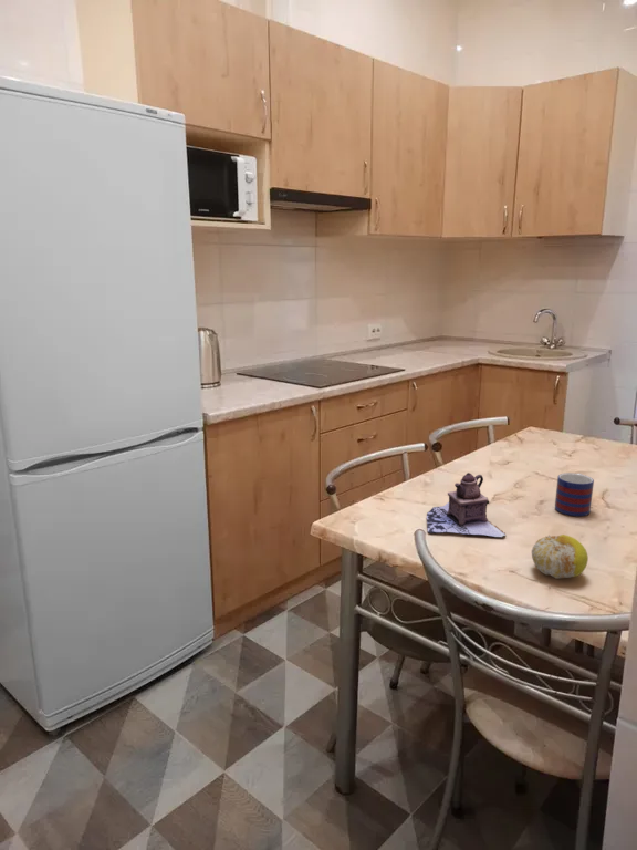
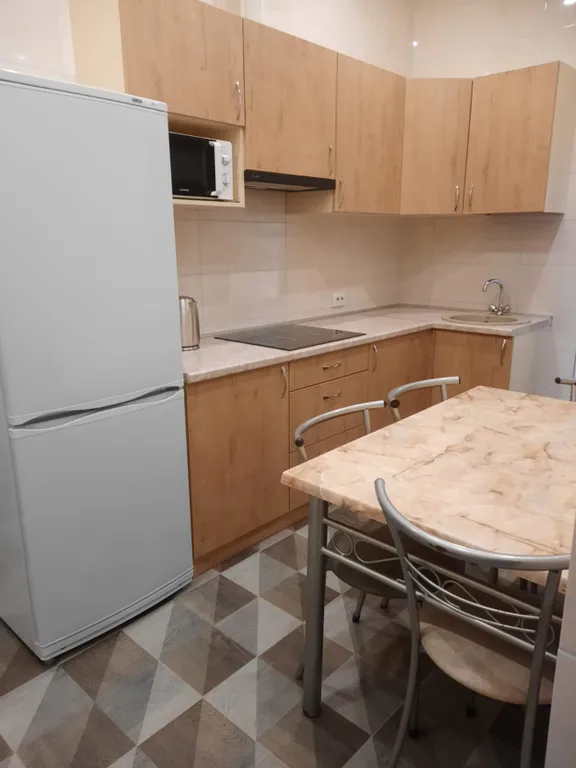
- fruit [531,533,589,580]
- mug [554,471,595,517]
- teapot [426,471,507,539]
